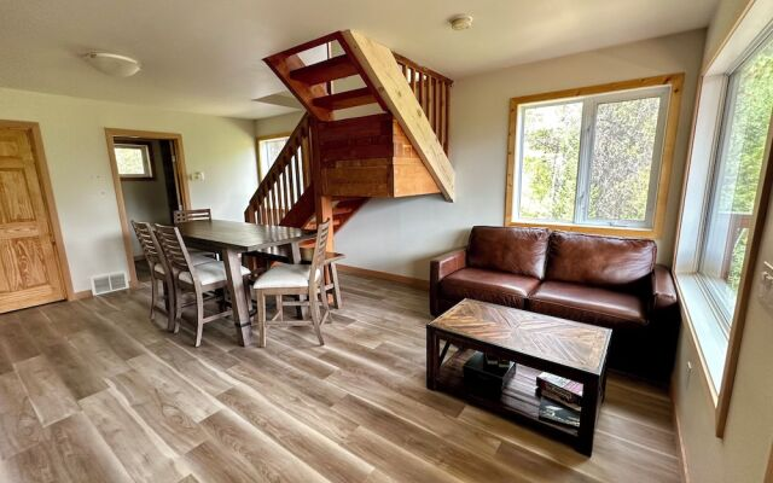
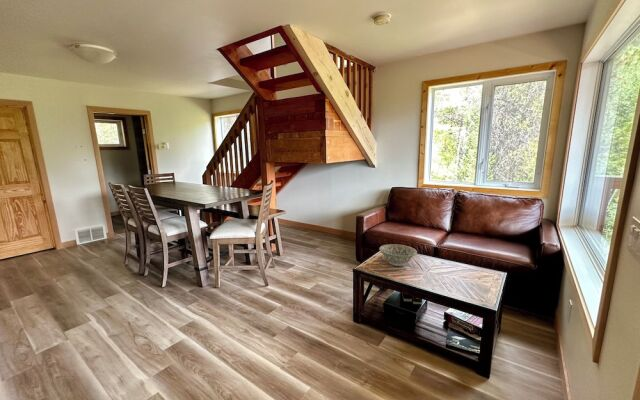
+ decorative bowl [378,243,418,267]
